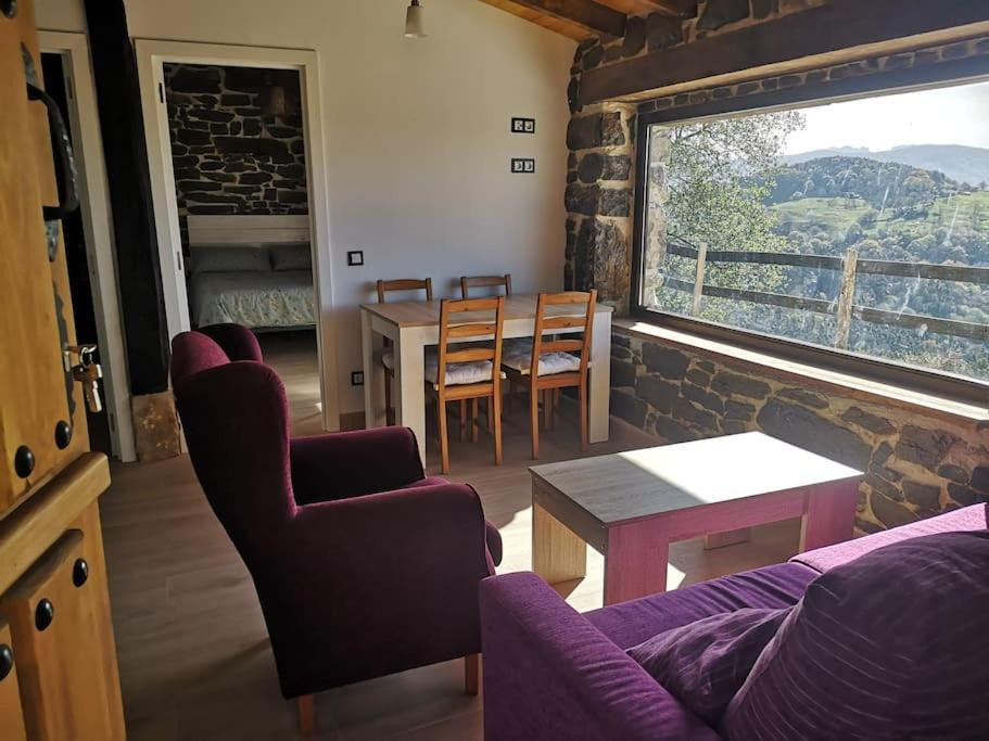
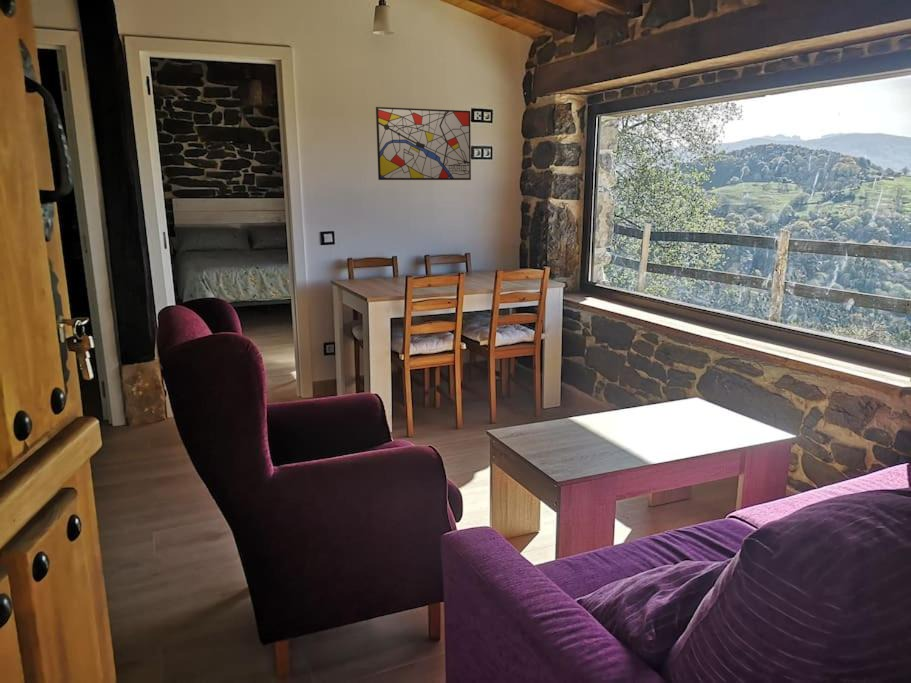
+ wall art [375,106,472,181]
